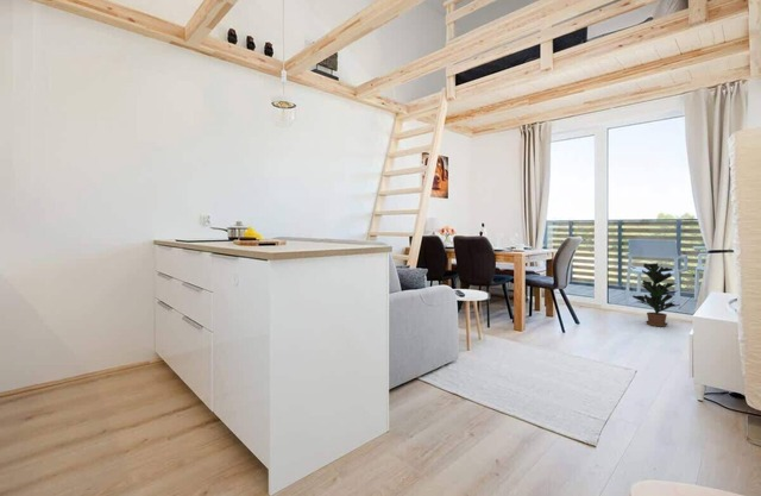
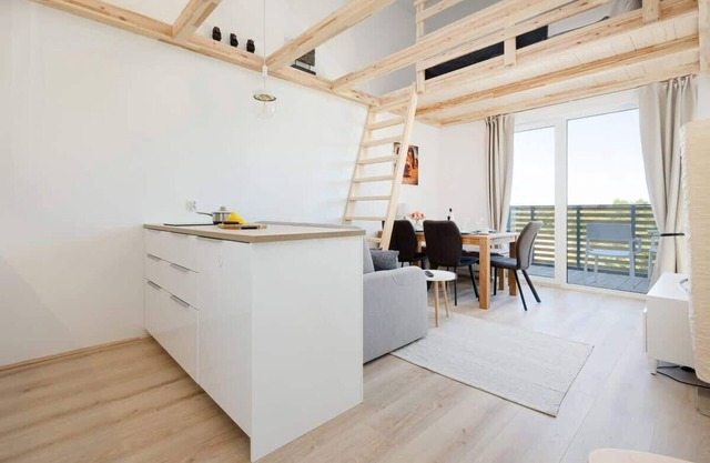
- potted plant [631,262,680,328]
